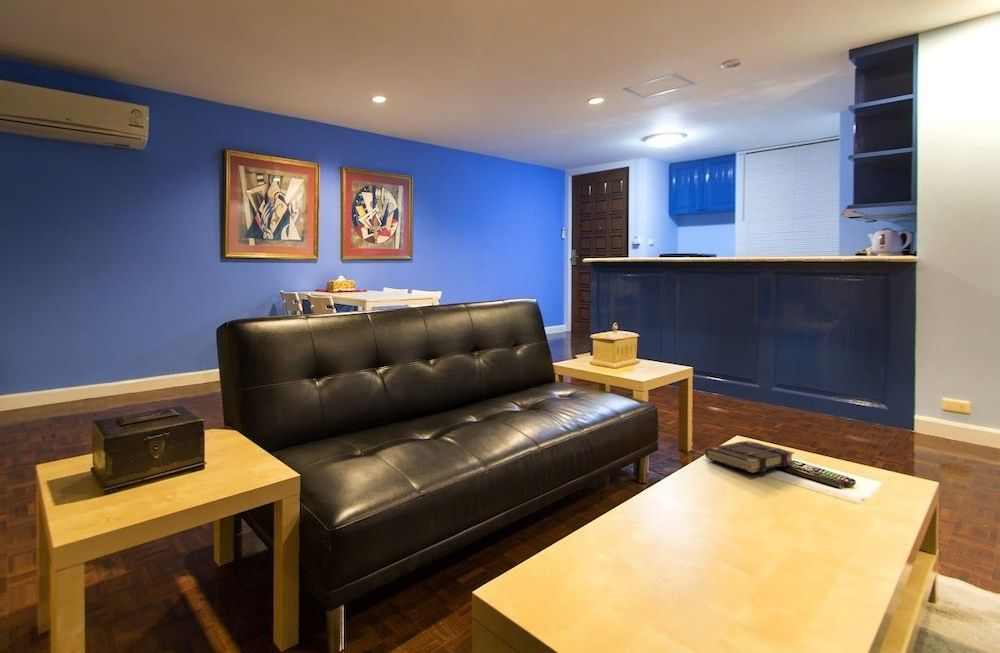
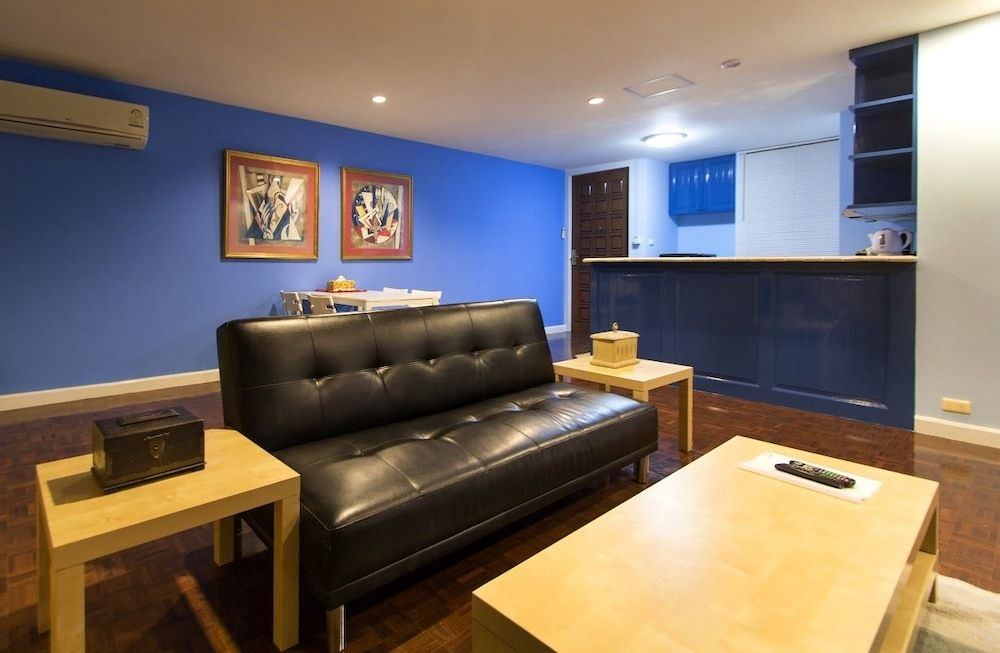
- book [704,440,795,474]
